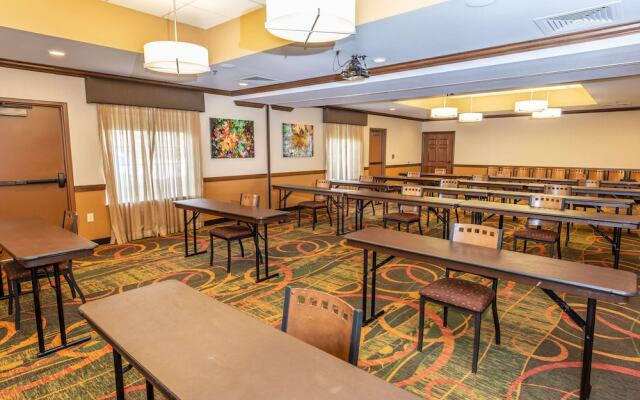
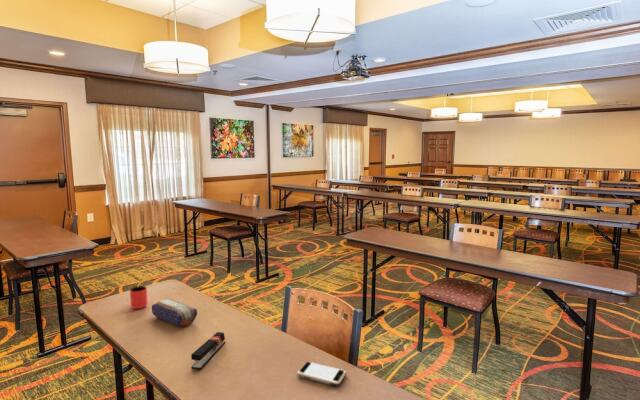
+ pencil case [151,298,198,328]
+ smartphone [296,361,347,387]
+ stapler [190,331,226,371]
+ cup [129,285,148,310]
